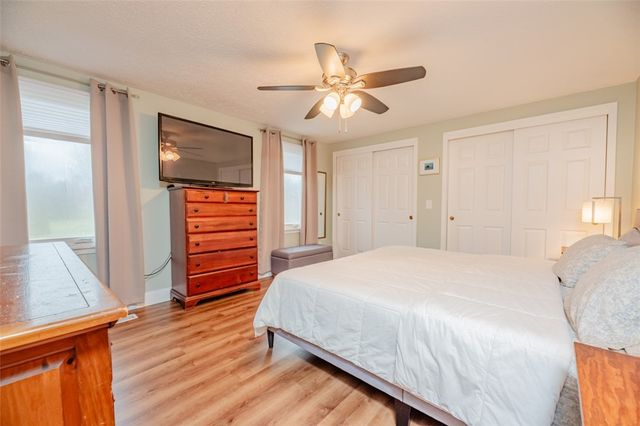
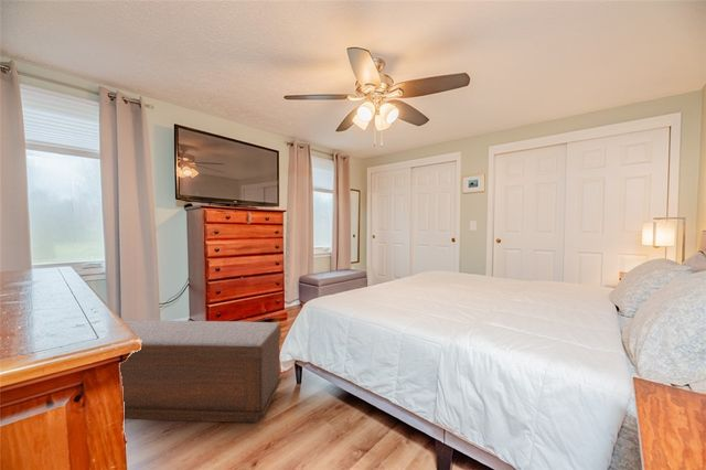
+ bench [119,320,282,424]
